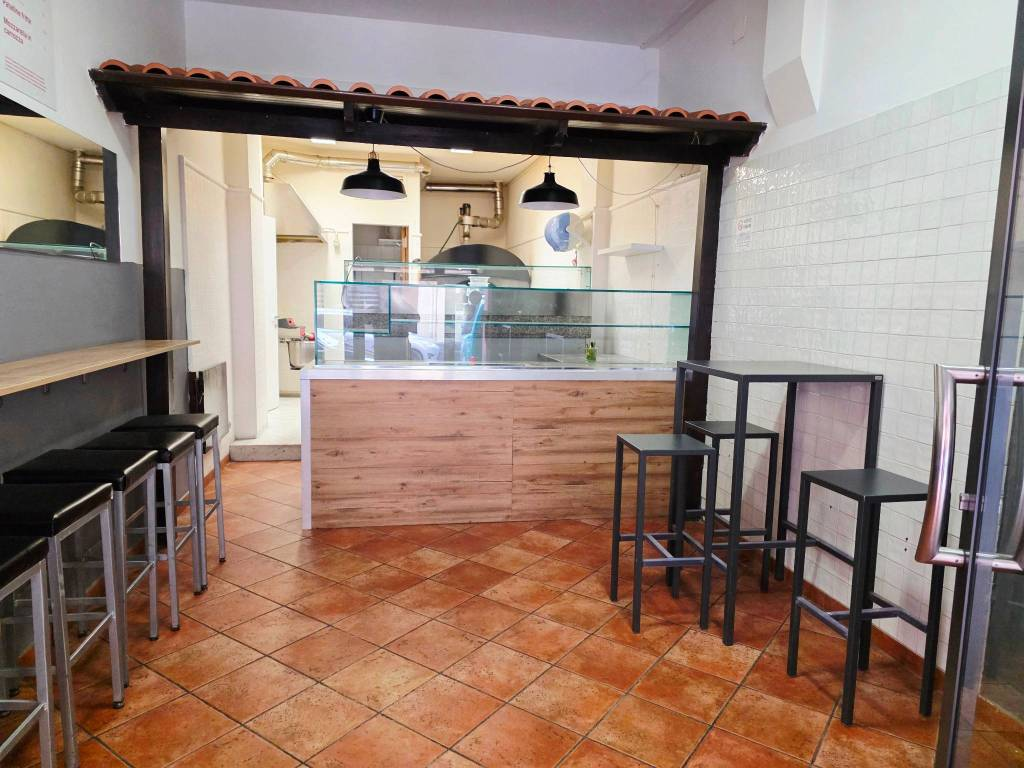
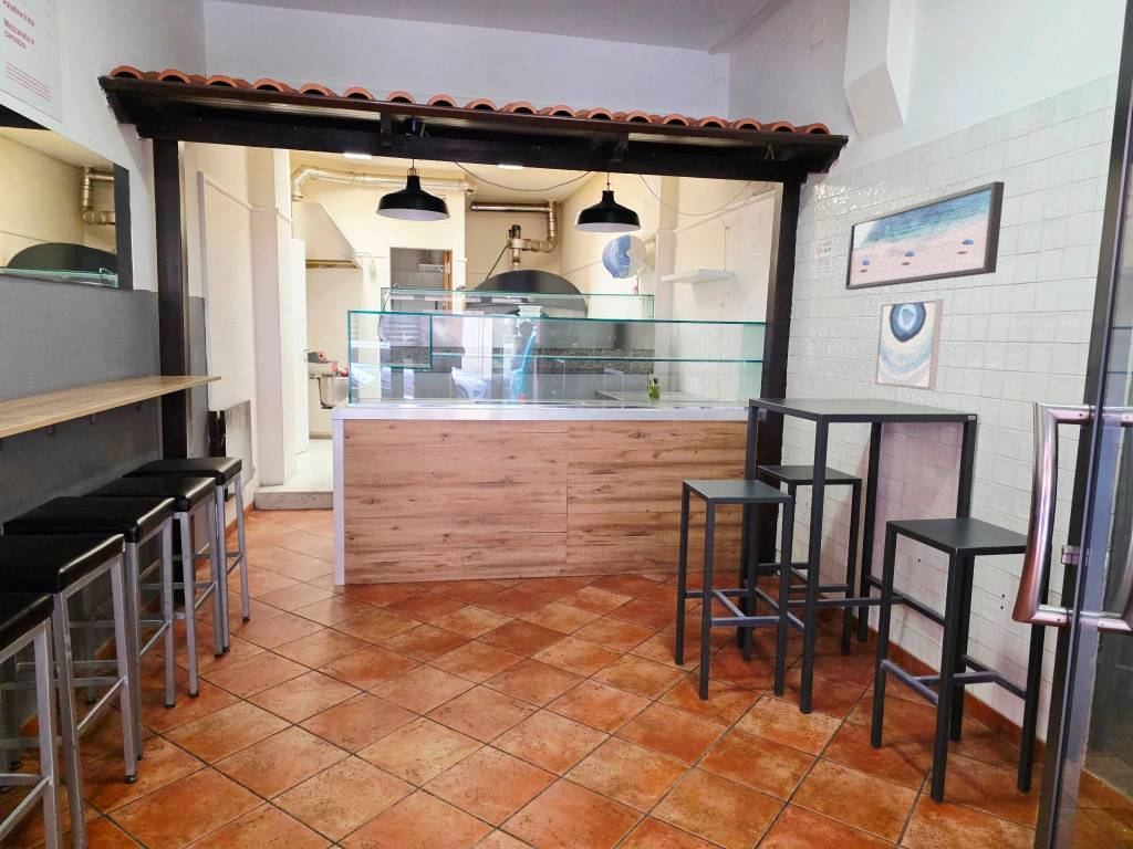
+ wall art [874,298,945,391]
+ wall art [844,180,1006,291]
